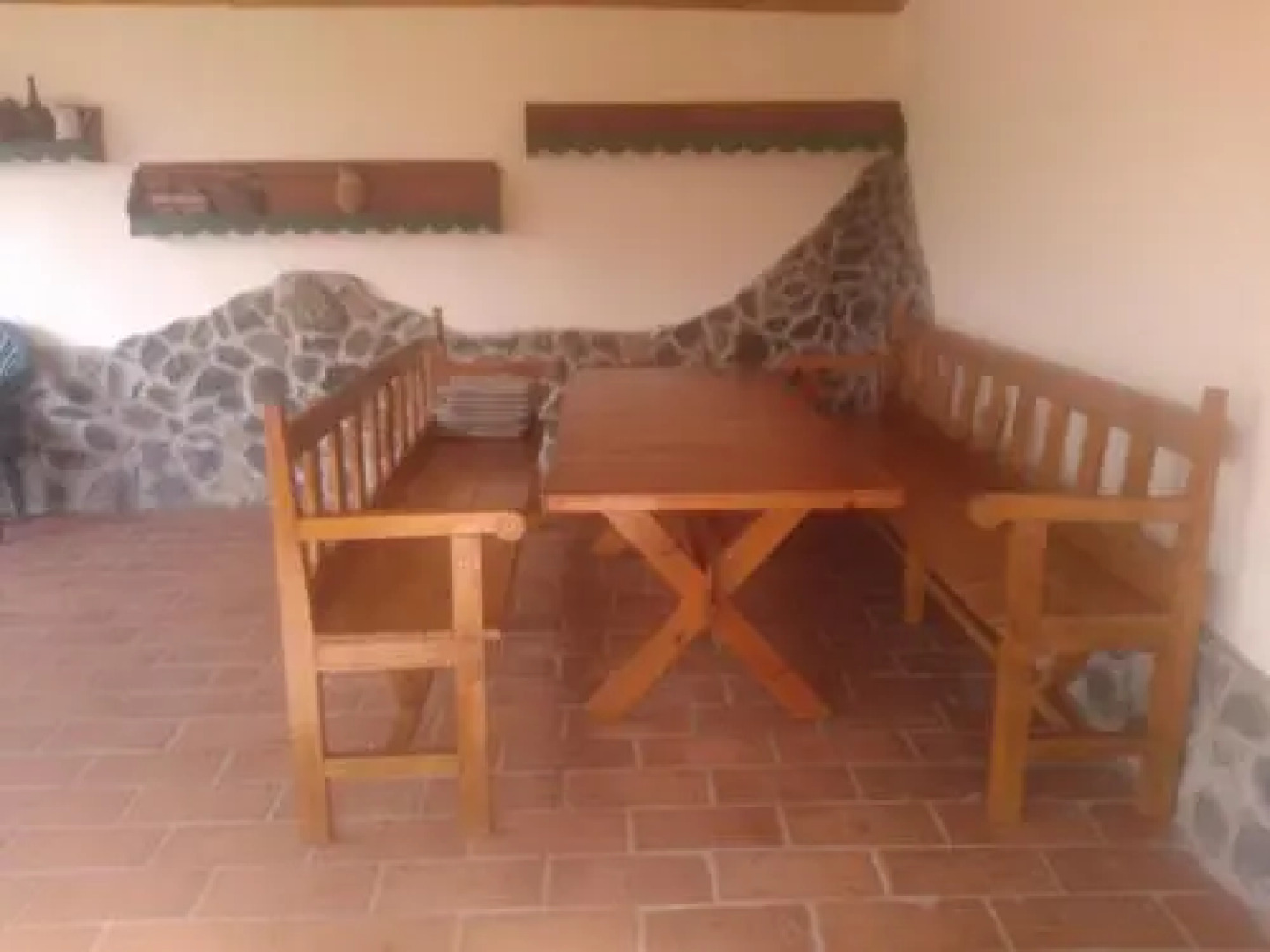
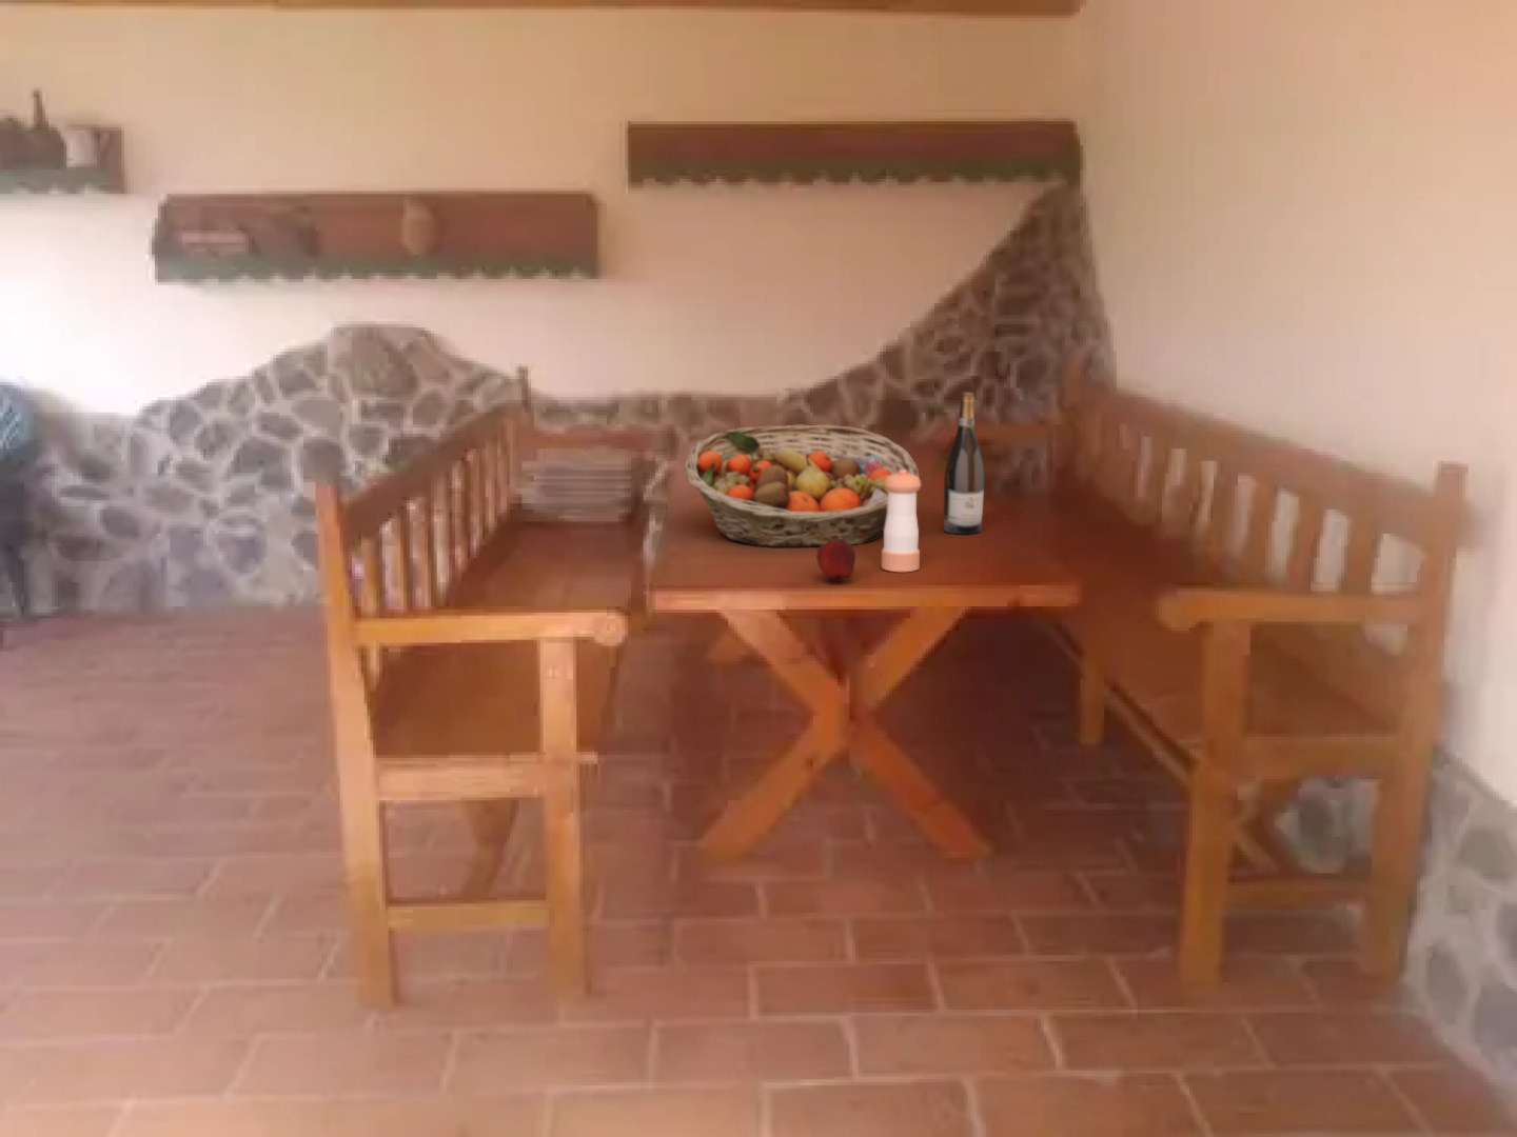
+ fruit basket [684,423,921,548]
+ apple [816,537,856,582]
+ pepper shaker [880,469,922,573]
+ wine bottle [942,391,985,535]
